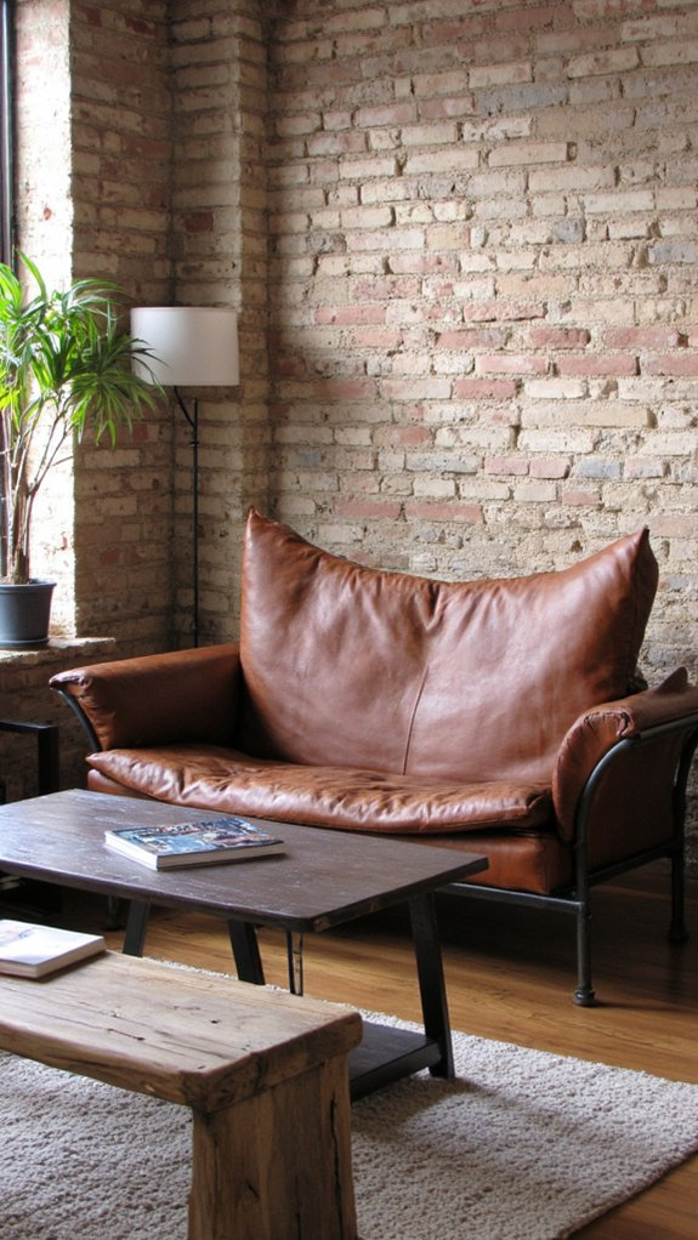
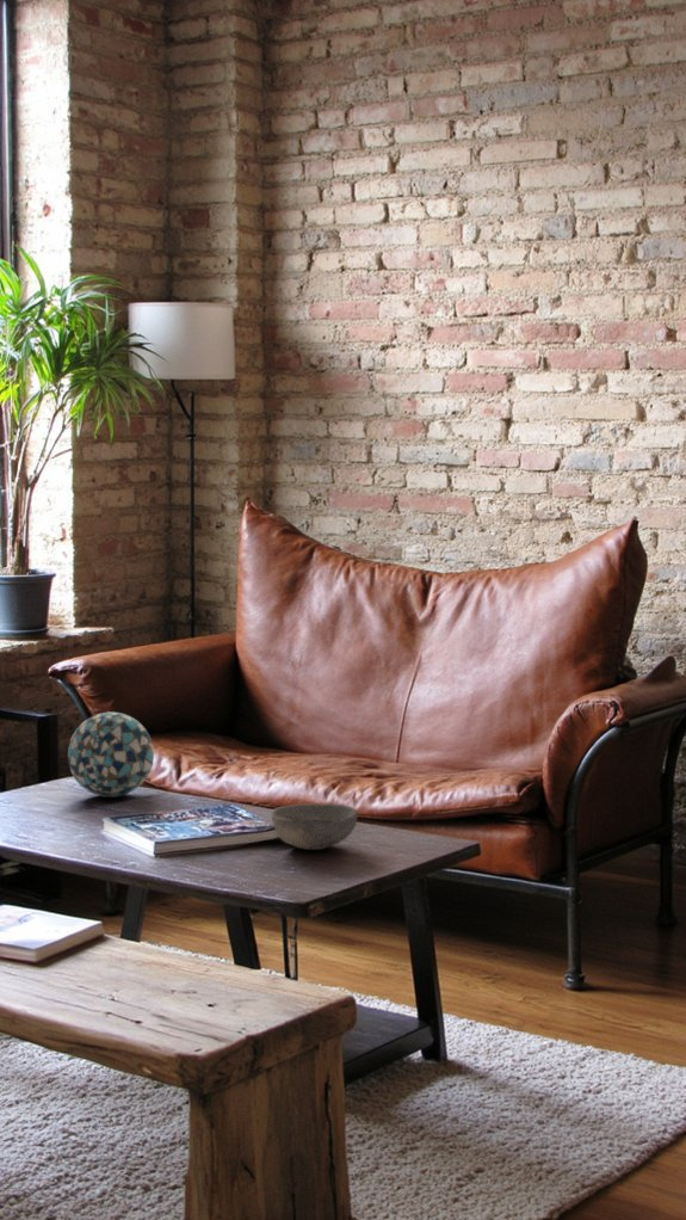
+ decorative ball [67,710,155,799]
+ bowl [271,802,358,851]
